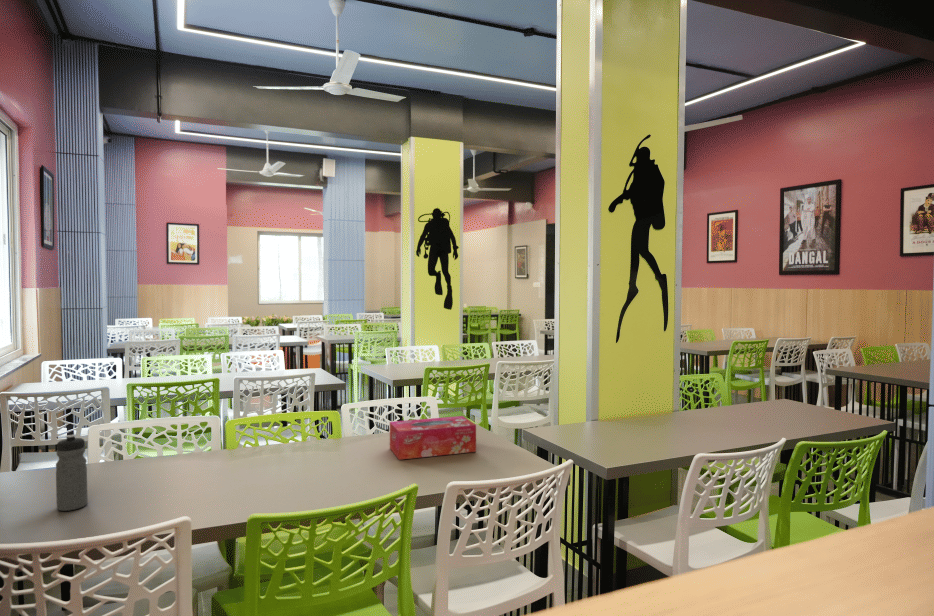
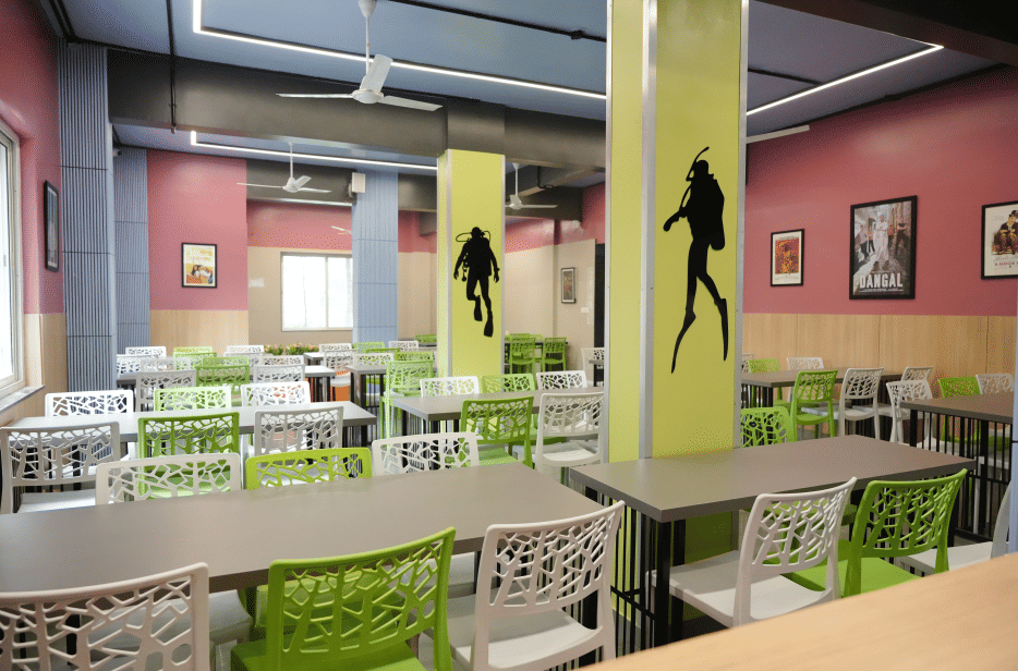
- water bottle [55,434,89,512]
- tissue box [389,415,477,461]
